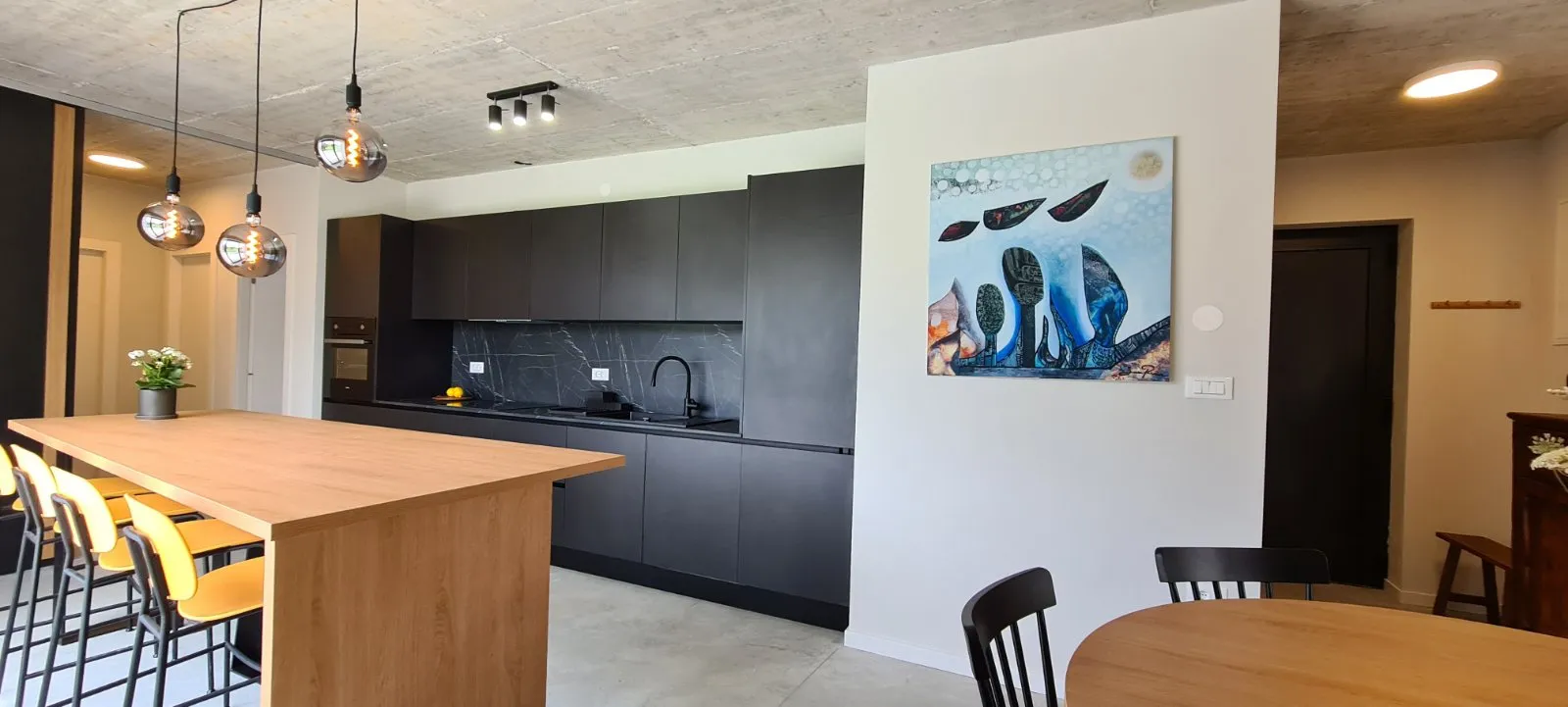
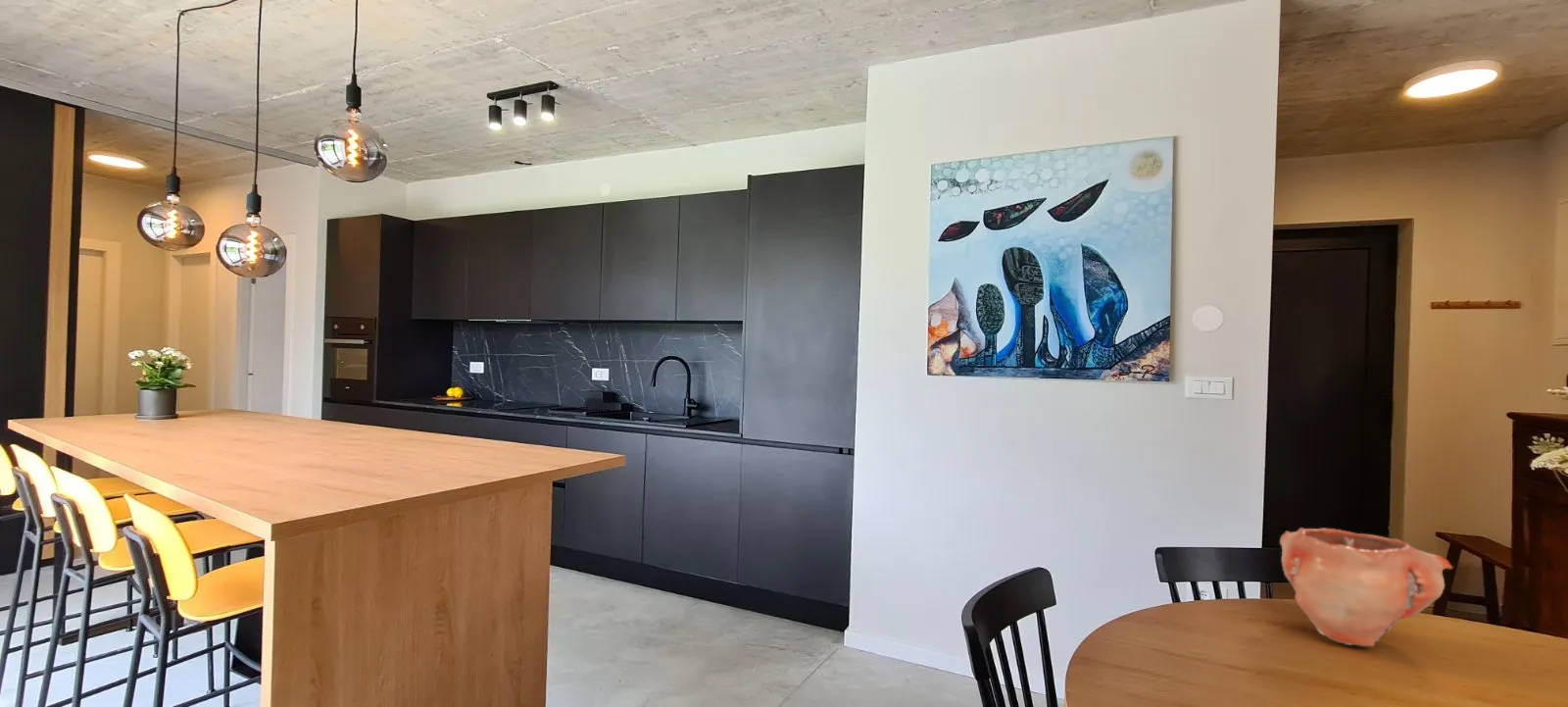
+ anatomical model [1279,527,1454,648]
